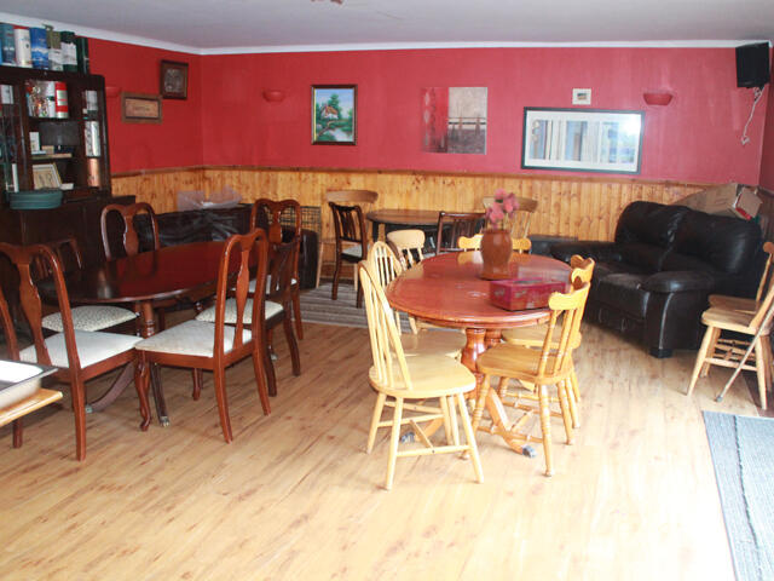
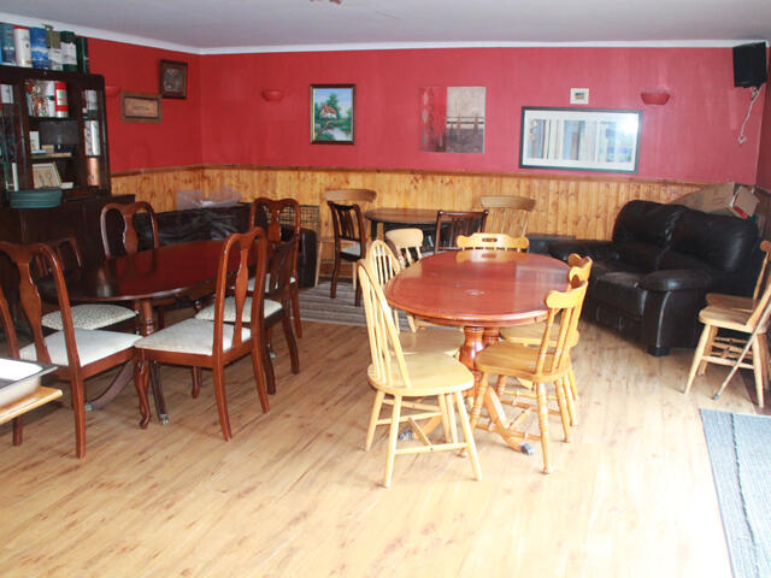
- tissue box [487,276,567,311]
- potted flower [478,188,521,281]
